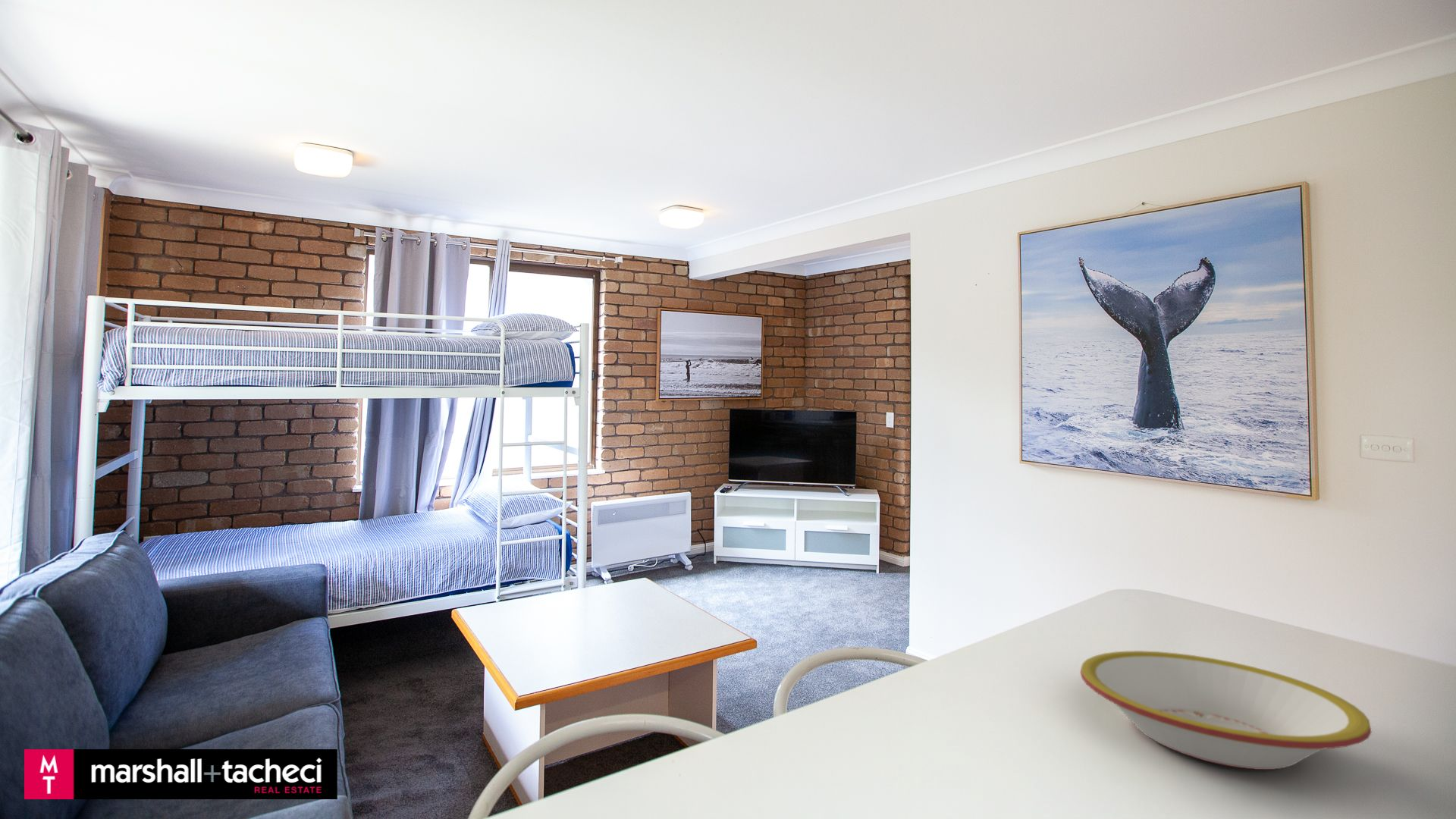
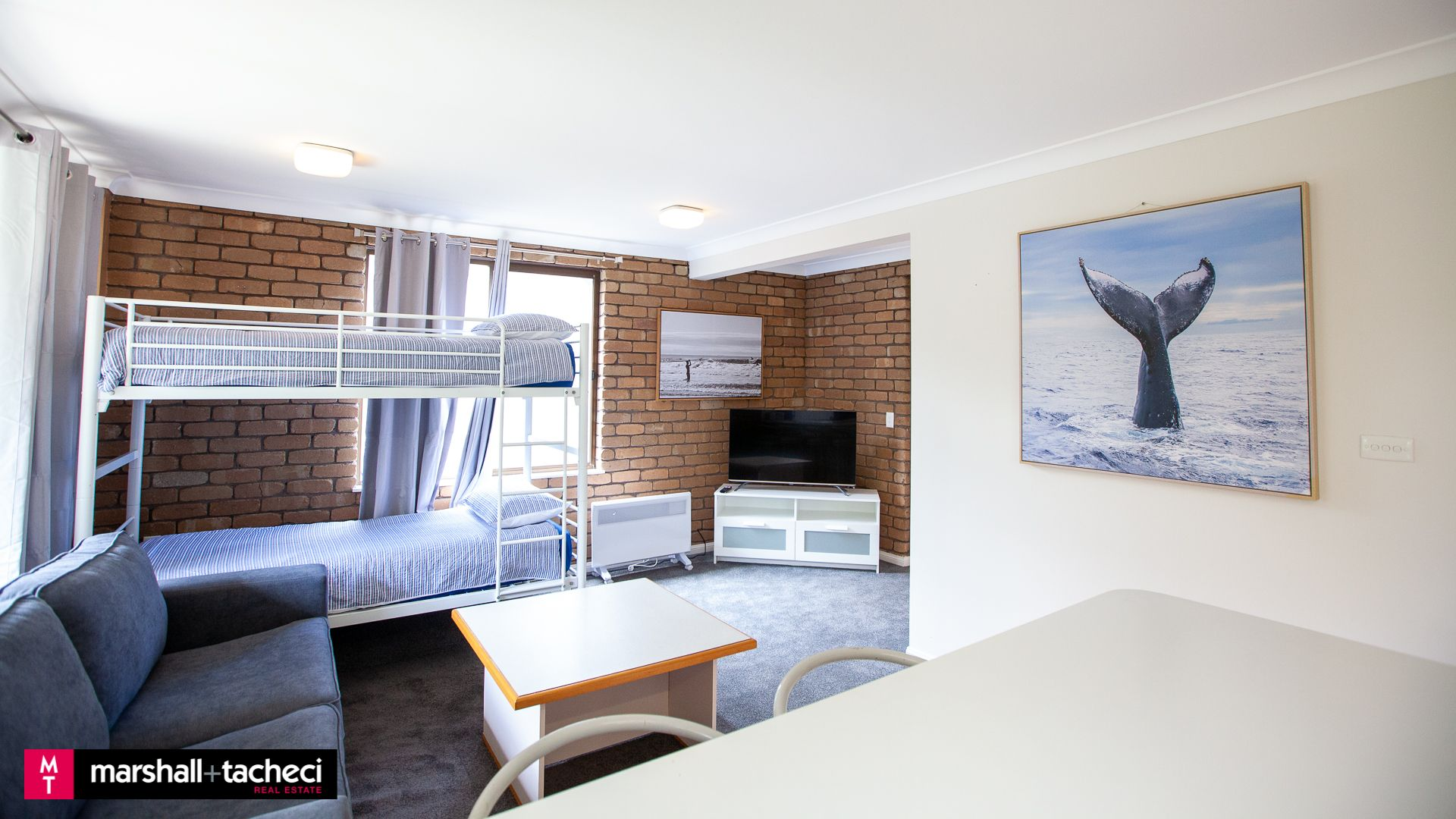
- bowl [1080,650,1372,770]
